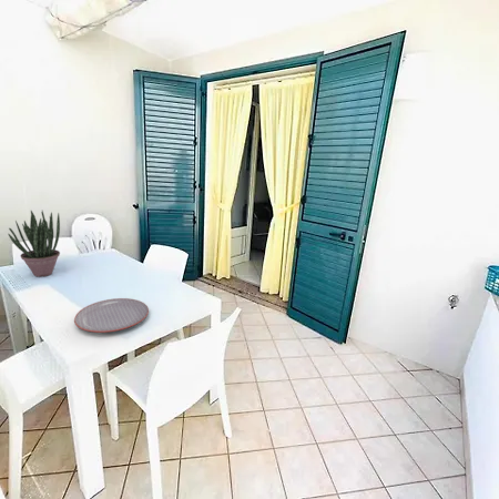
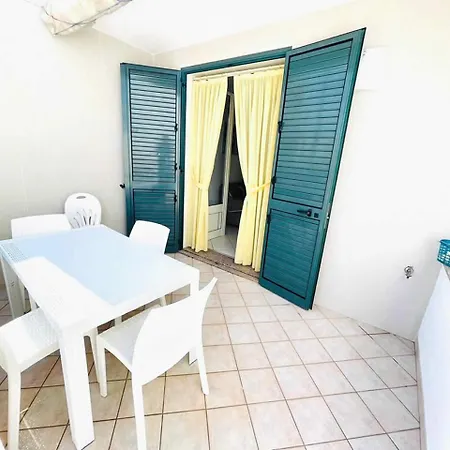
- plate [73,297,150,334]
- potted plant [7,210,61,278]
